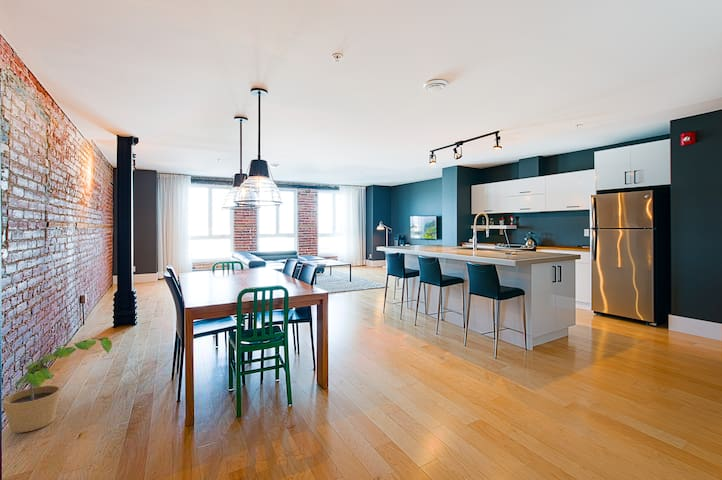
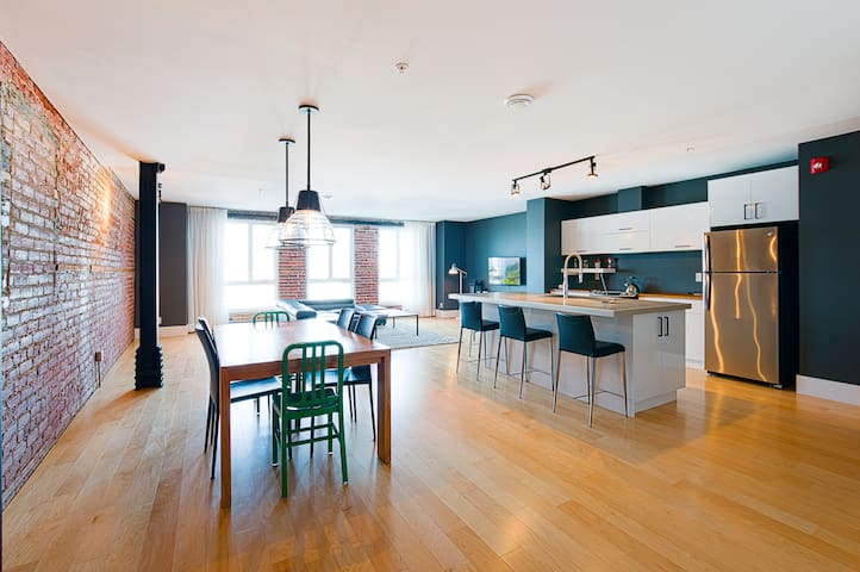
- potted plant [2,336,113,434]
